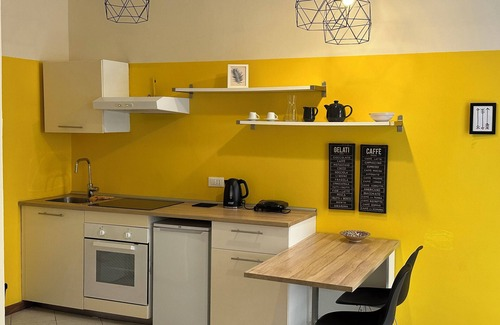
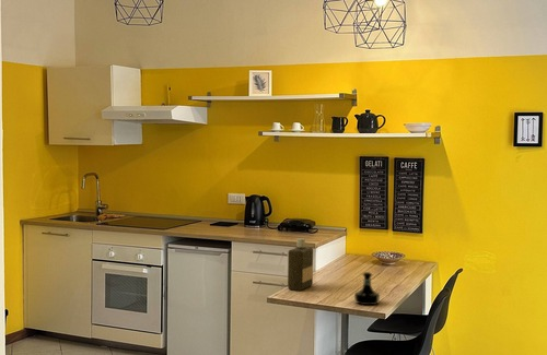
+ tequila bottle [353,271,381,306]
+ bottle [287,237,314,292]
